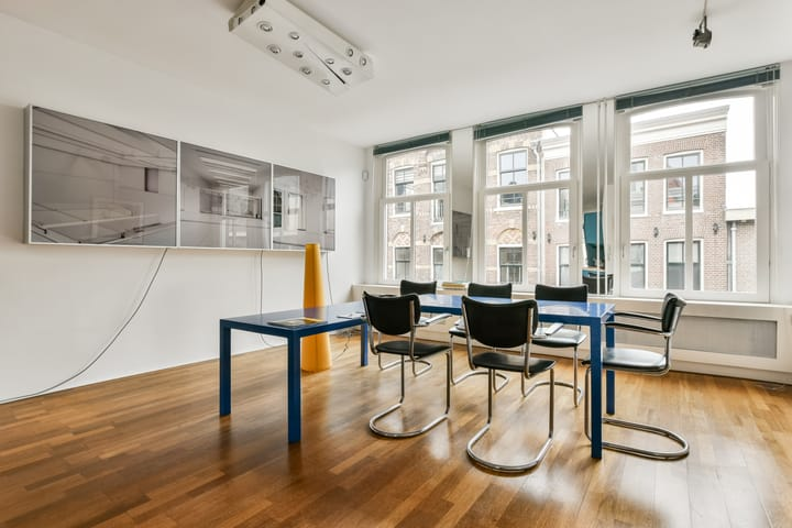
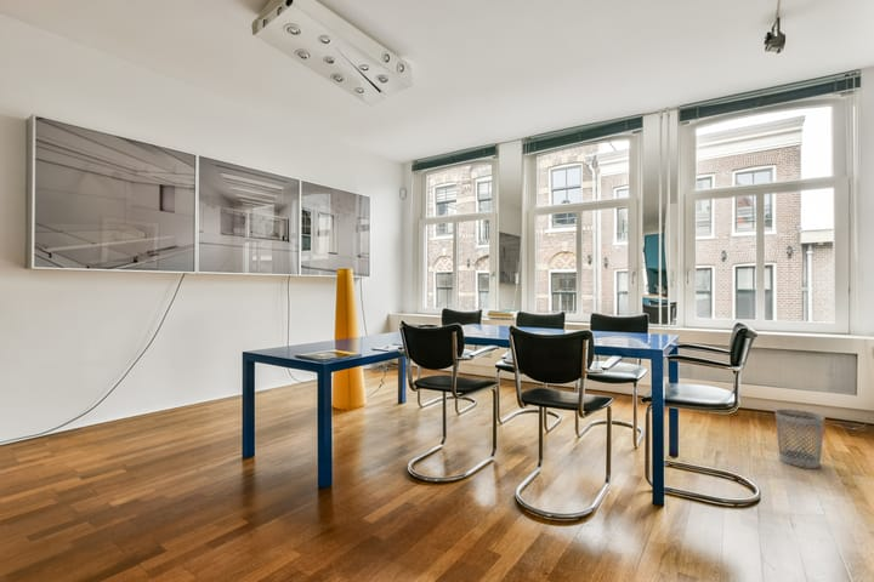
+ wastebasket [774,409,825,469]
